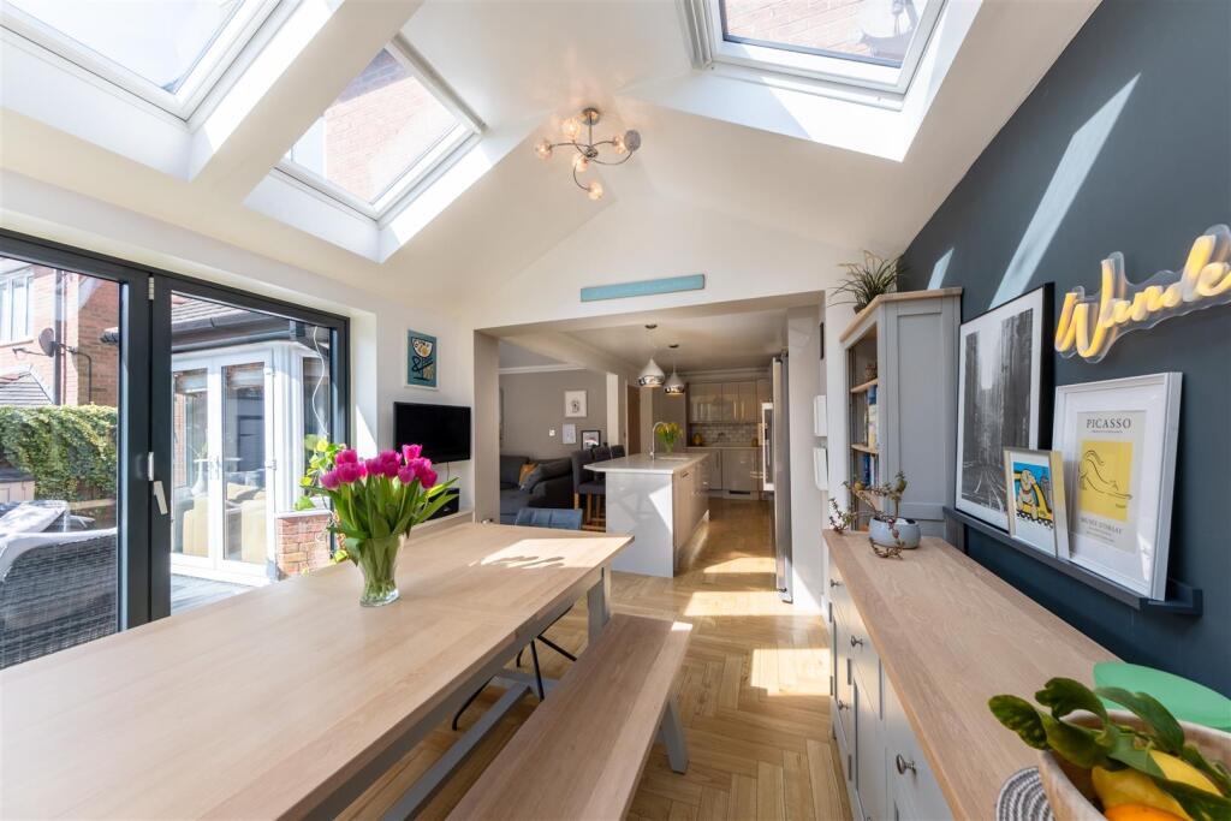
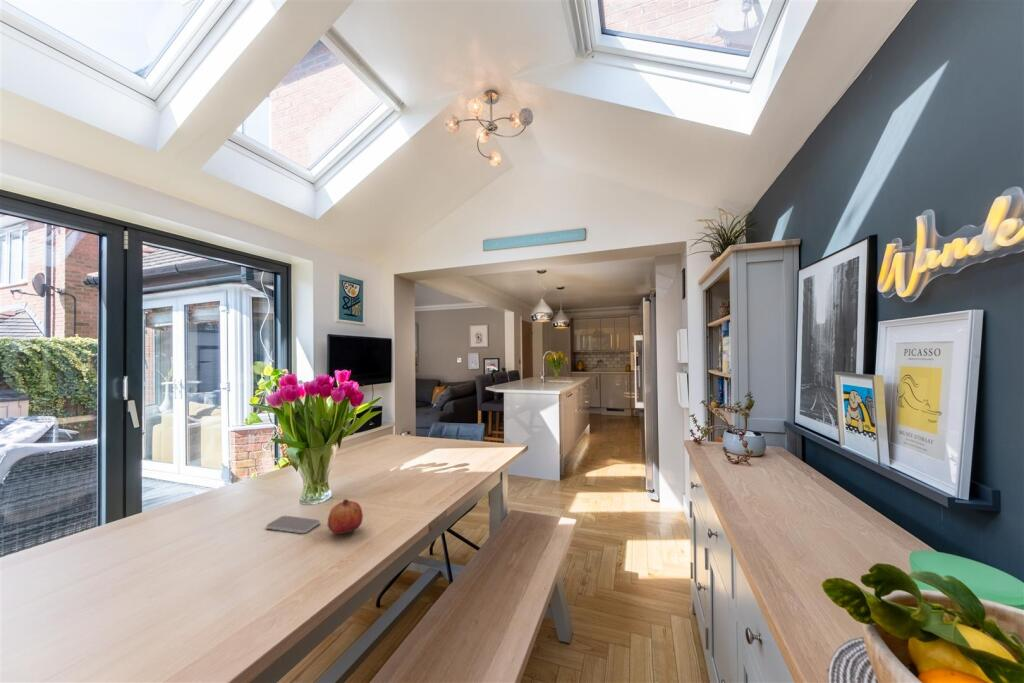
+ fruit [327,498,364,535]
+ smartphone [265,515,321,534]
